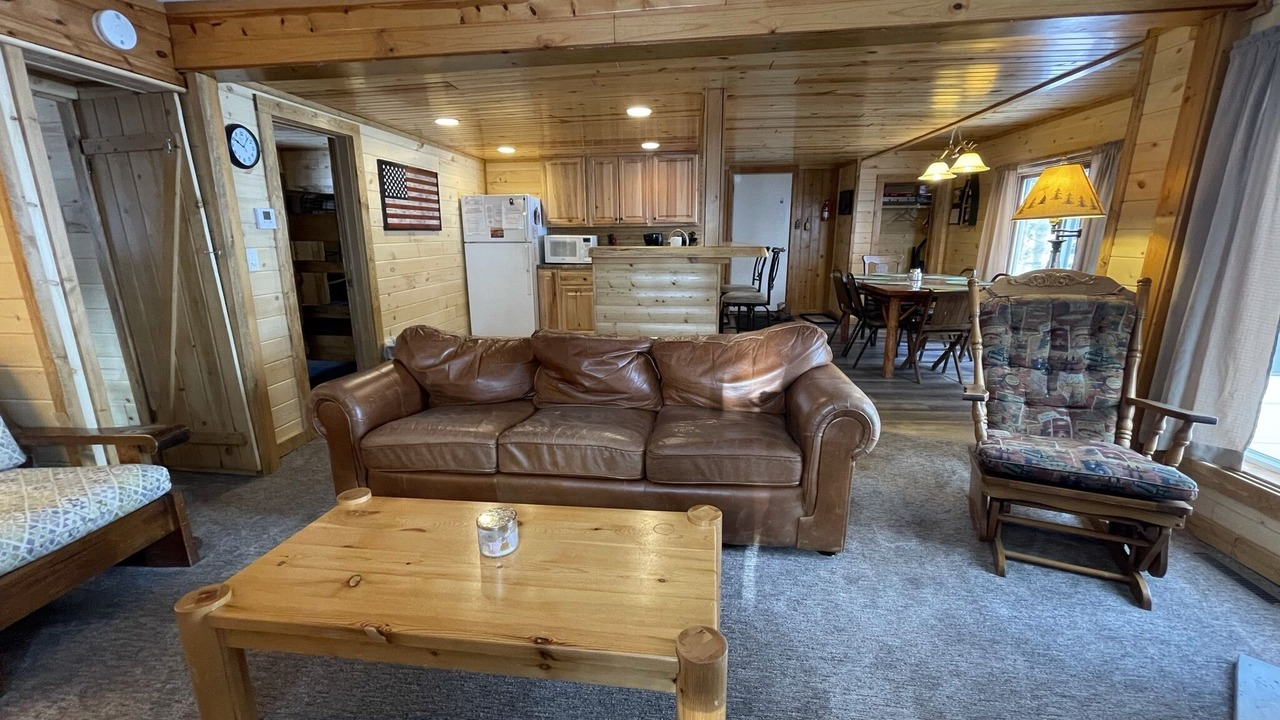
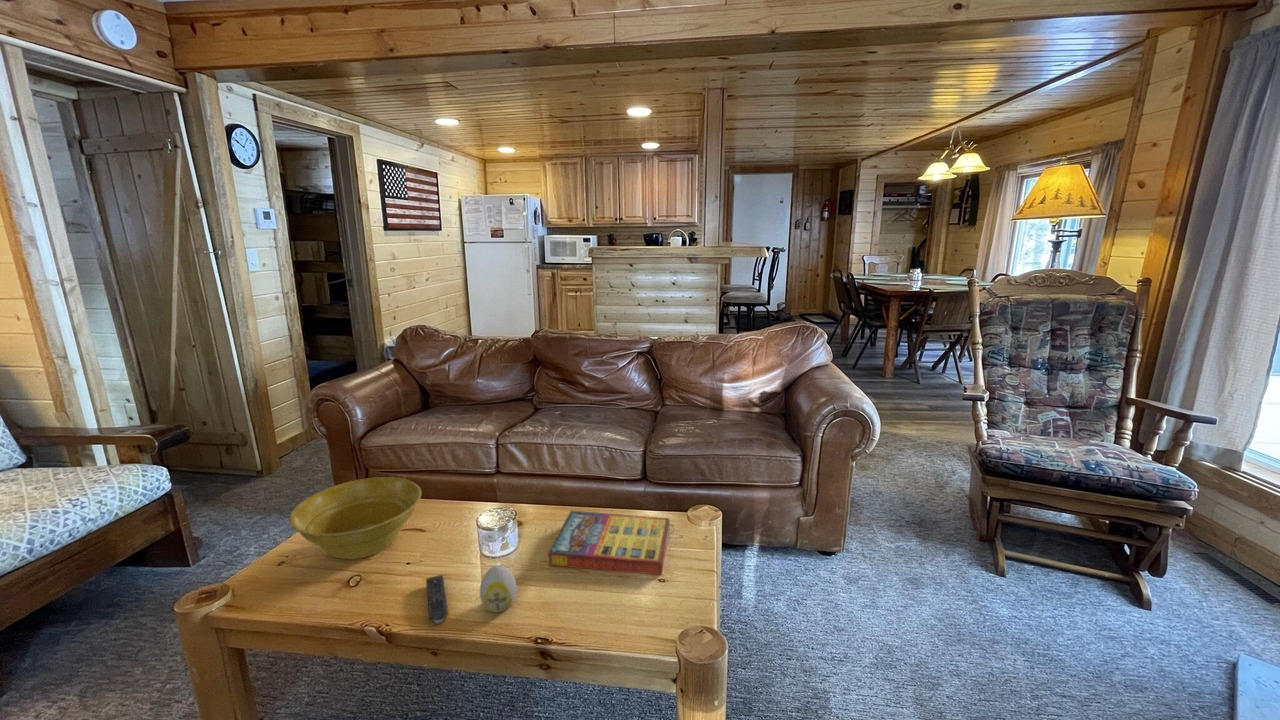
+ planter bowl [288,476,422,560]
+ remote control [425,574,449,625]
+ decorative egg [479,564,518,614]
+ game compilation box [547,510,670,576]
